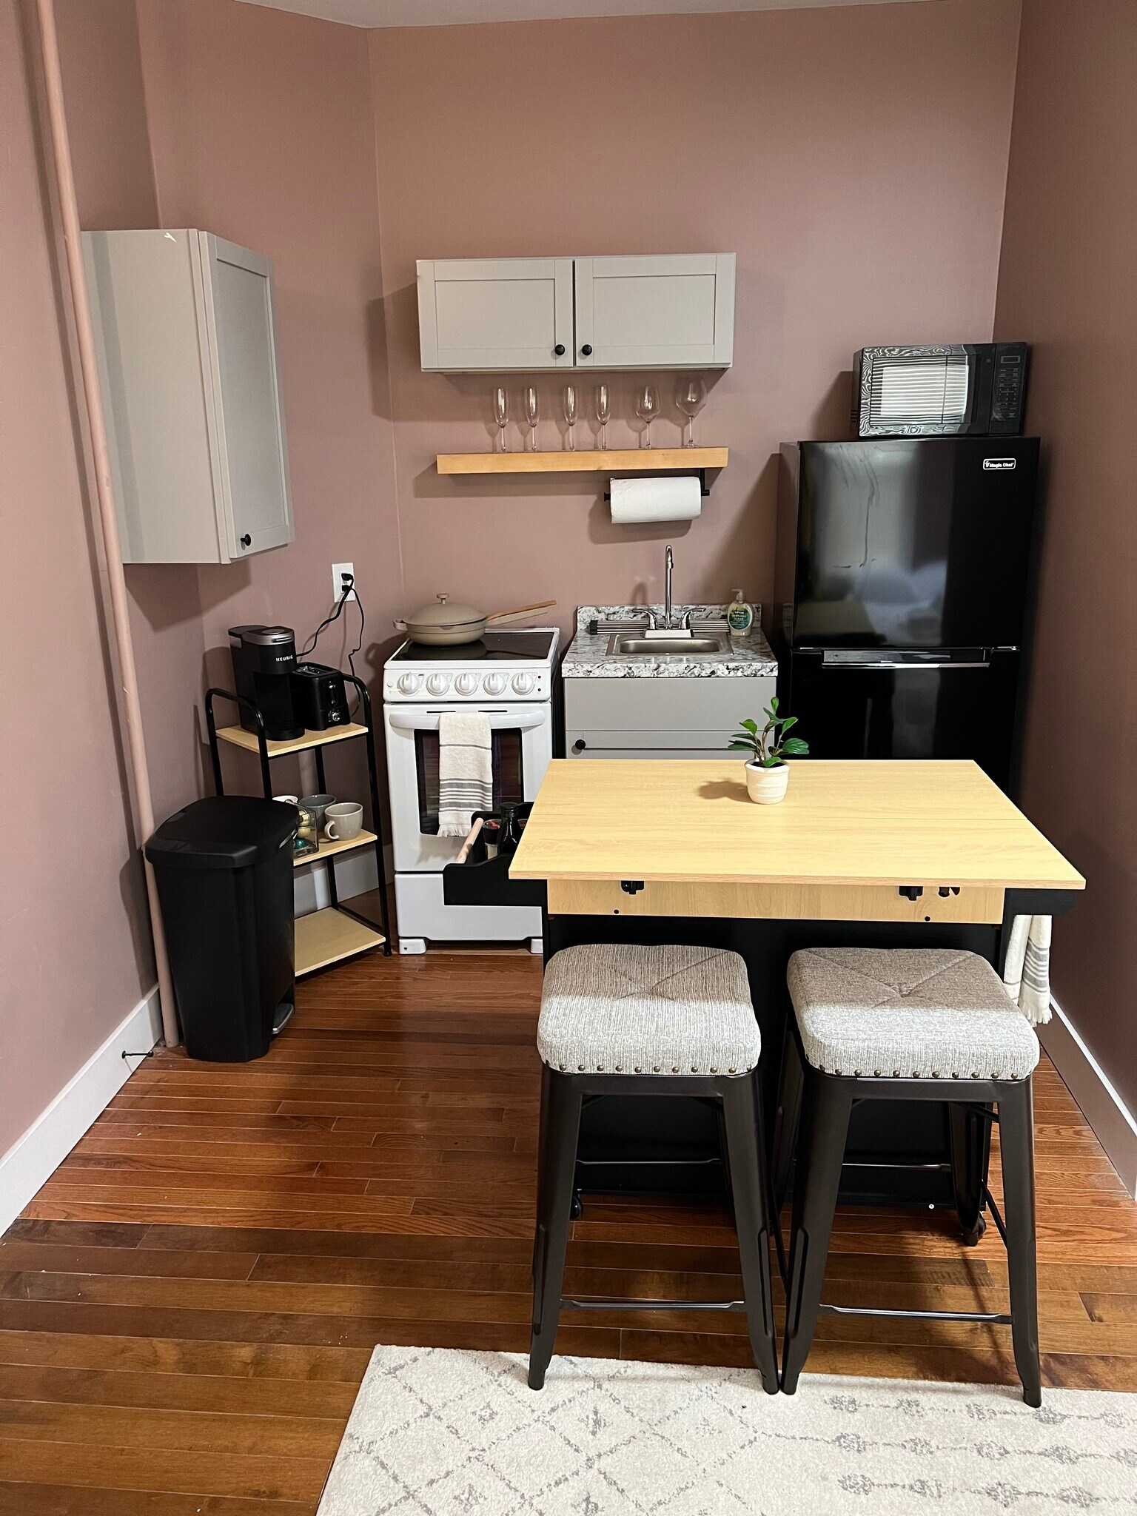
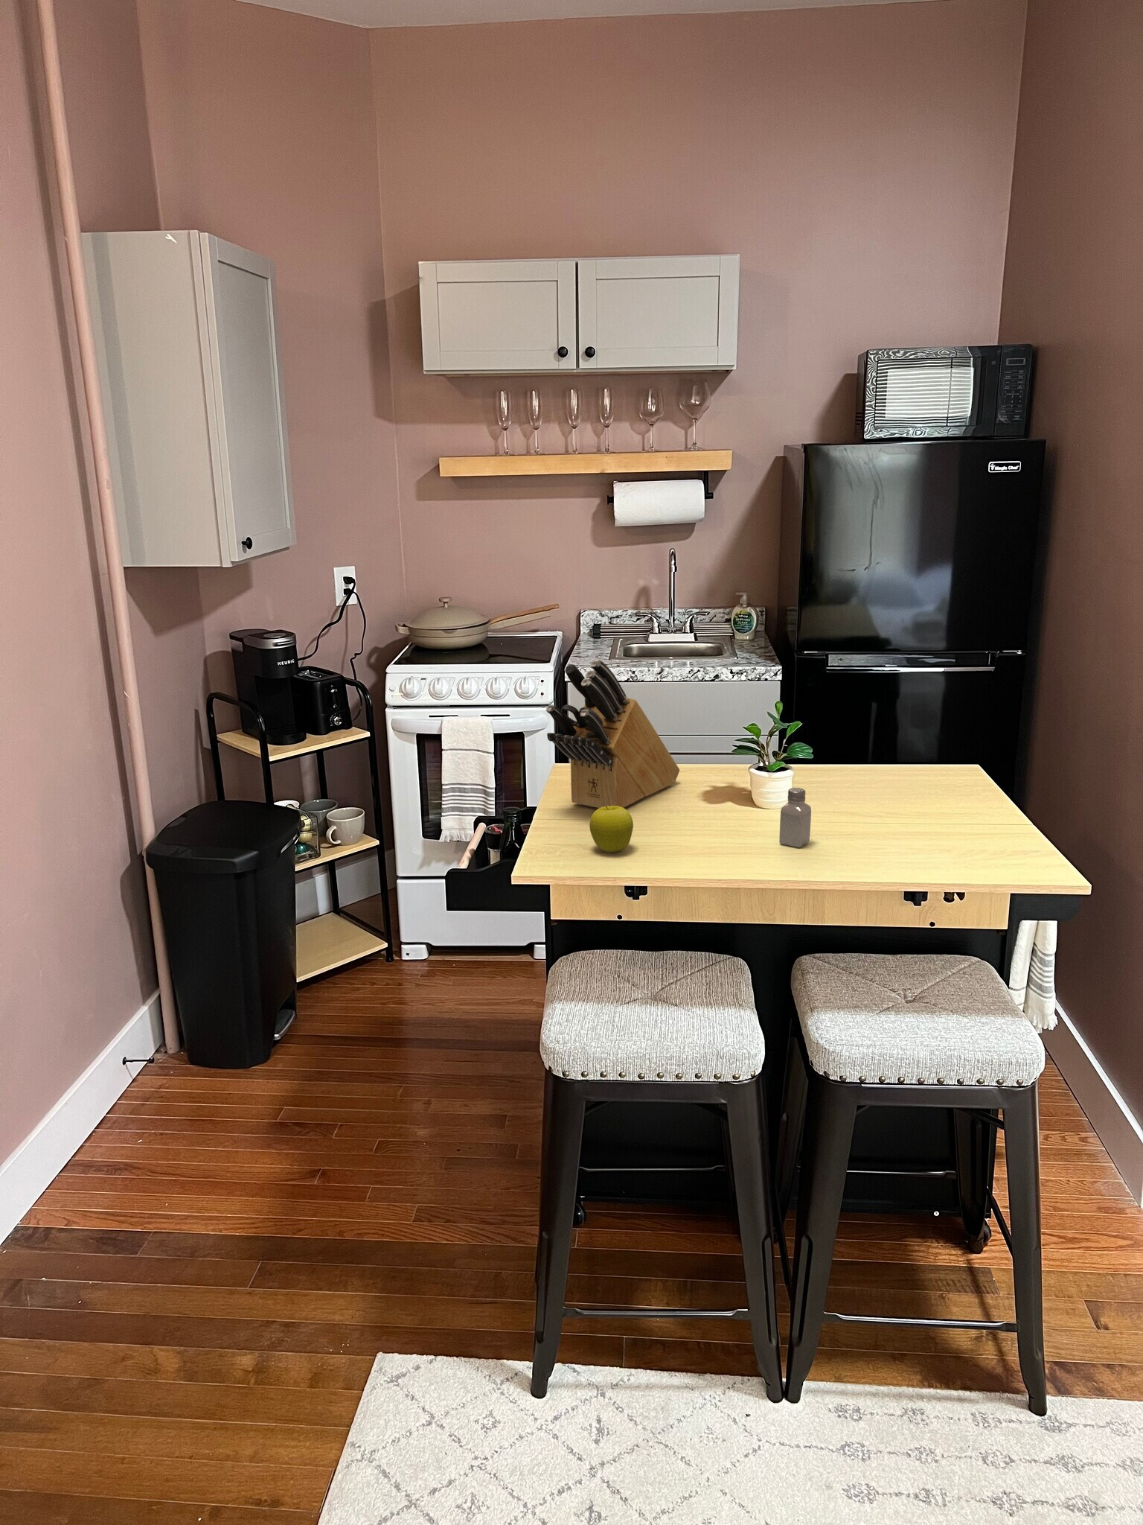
+ saltshaker [778,787,812,848]
+ knife block [545,658,680,808]
+ fruit [588,806,634,853]
